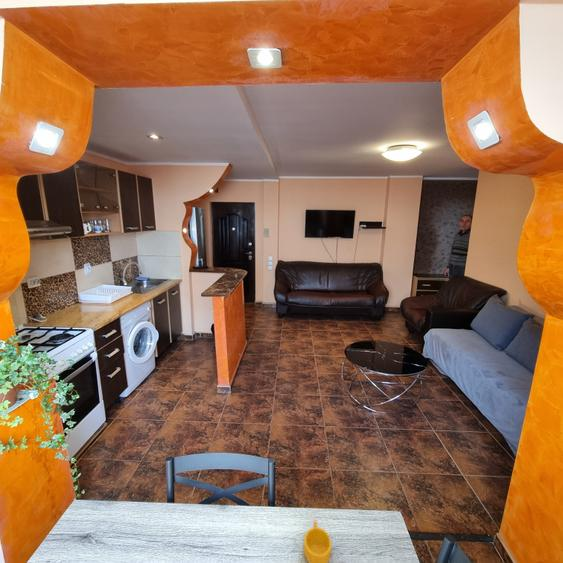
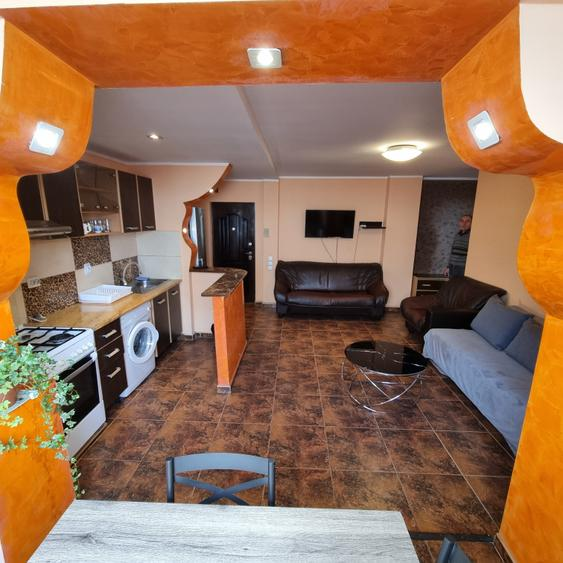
- cup [302,519,333,563]
